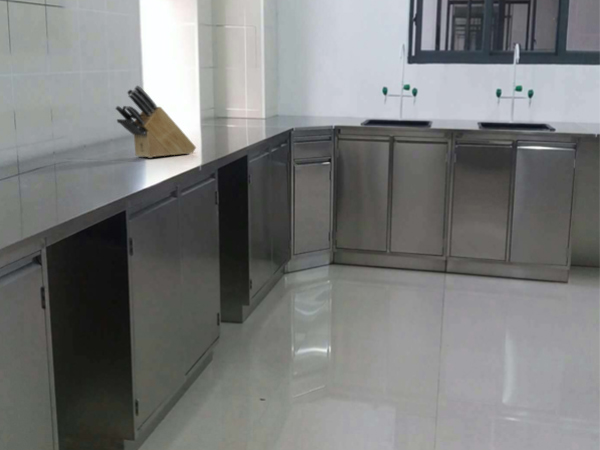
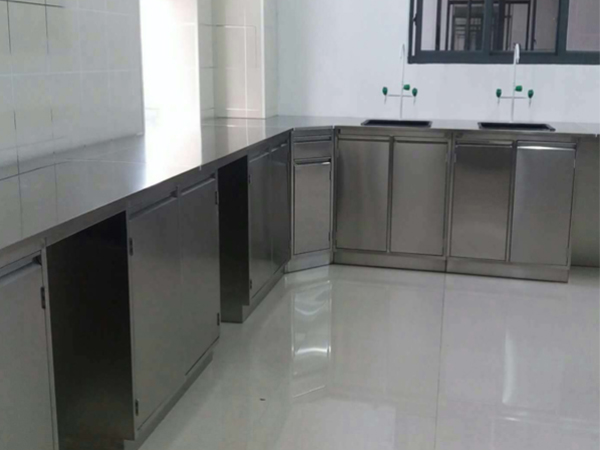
- knife block [114,84,197,159]
